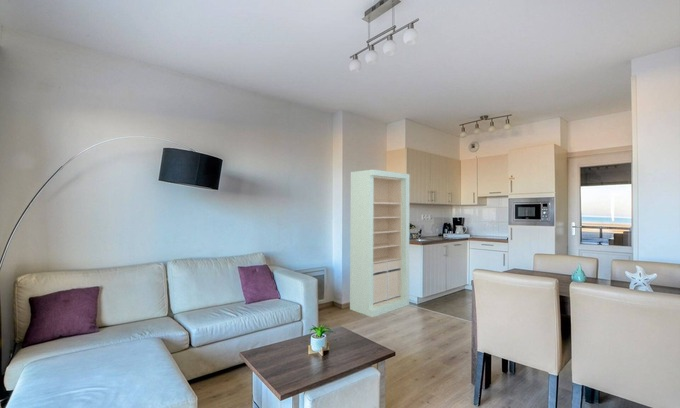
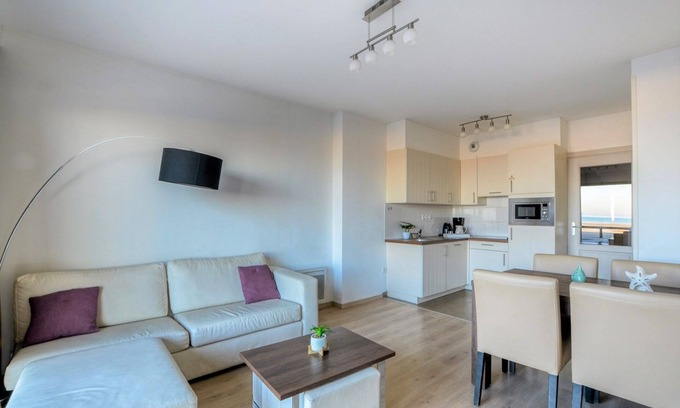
- storage cabinet [349,169,411,318]
